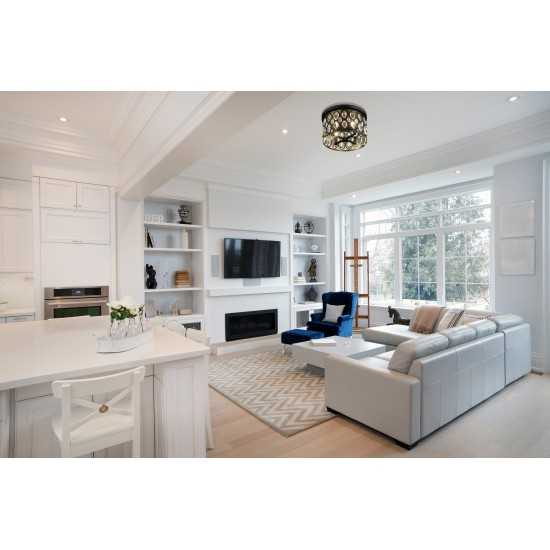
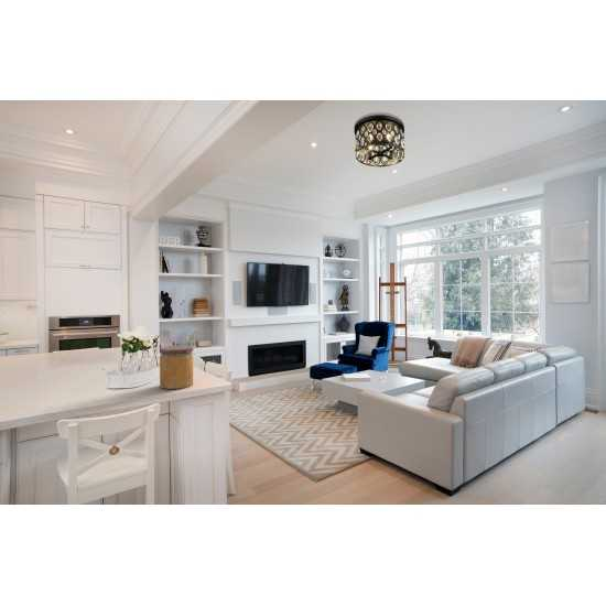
+ jar [159,345,194,390]
